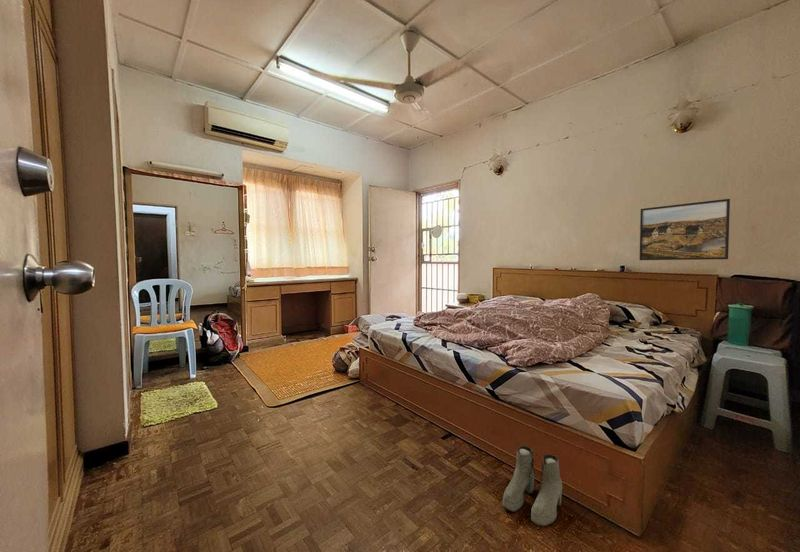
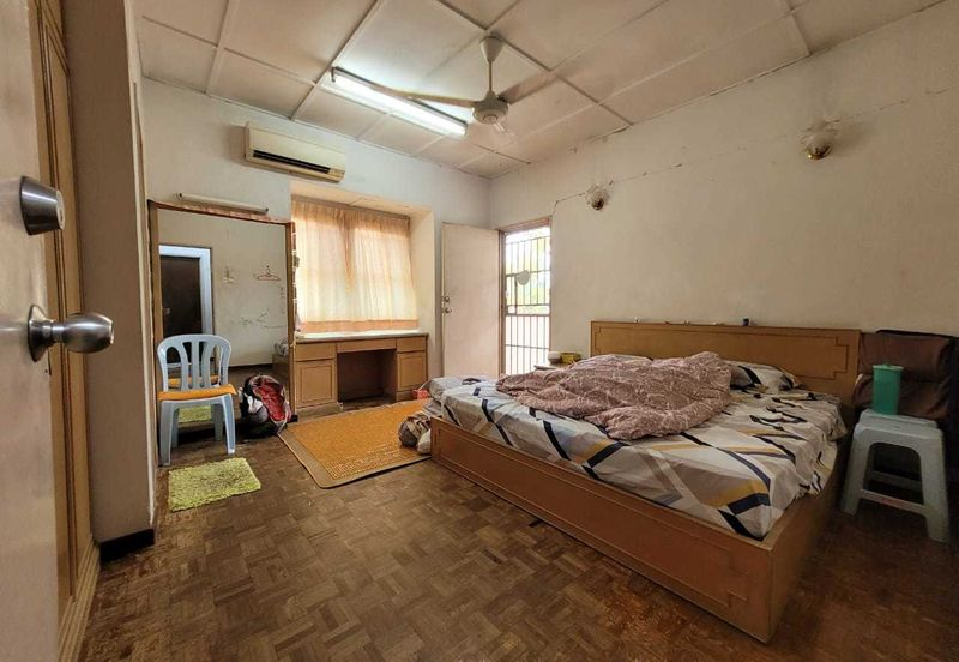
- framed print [638,198,731,261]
- boots [502,445,563,527]
